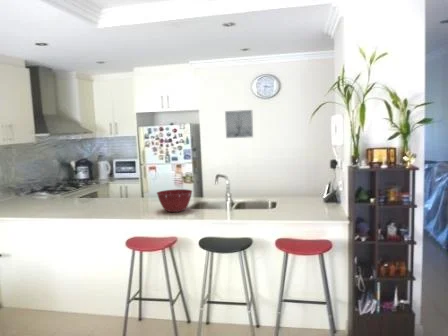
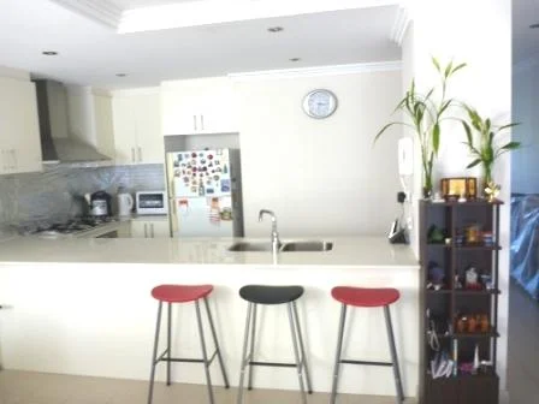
- wall art [224,109,254,139]
- mixing bowl [156,188,193,213]
